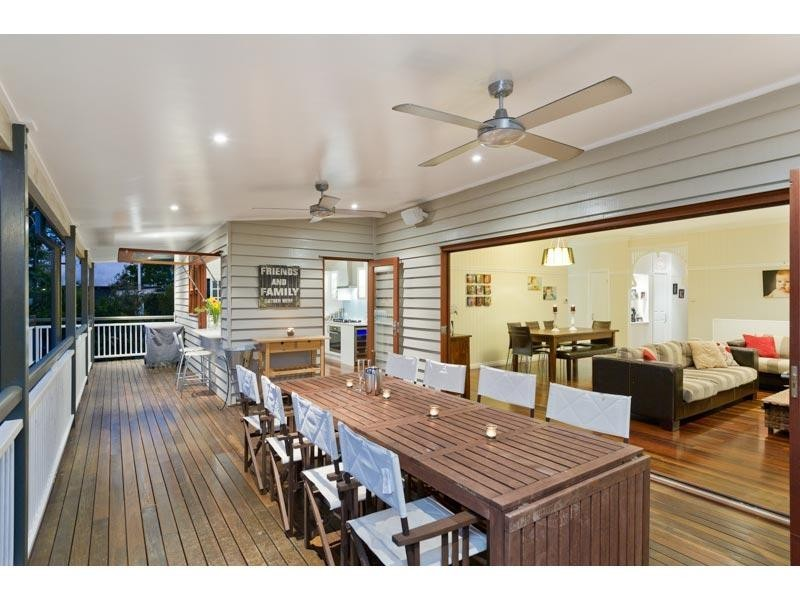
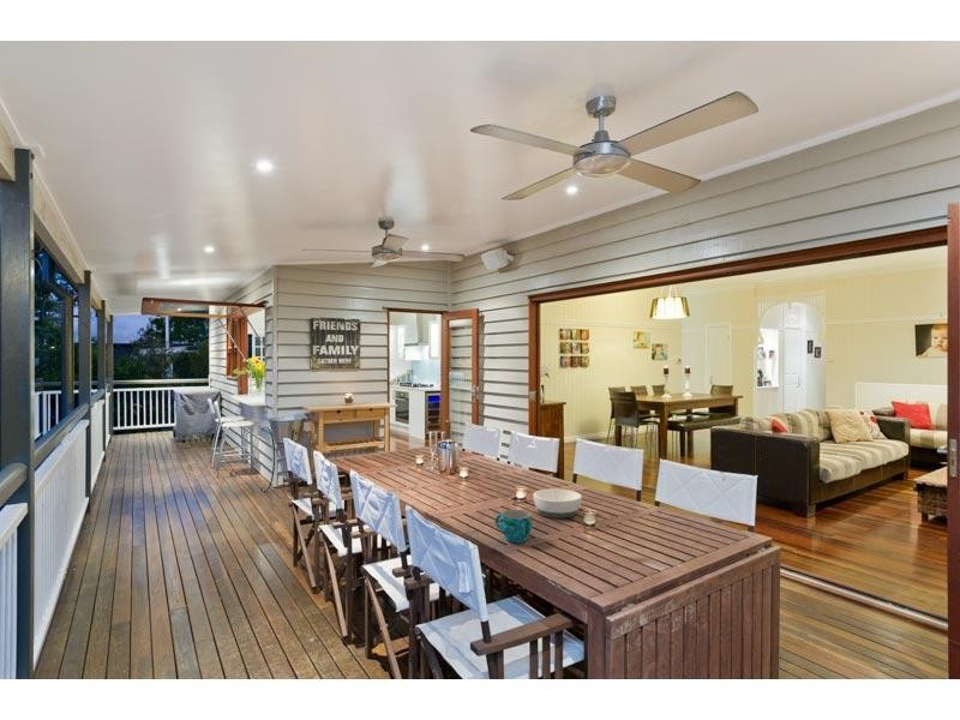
+ bowl [532,487,583,520]
+ cup [494,509,534,544]
